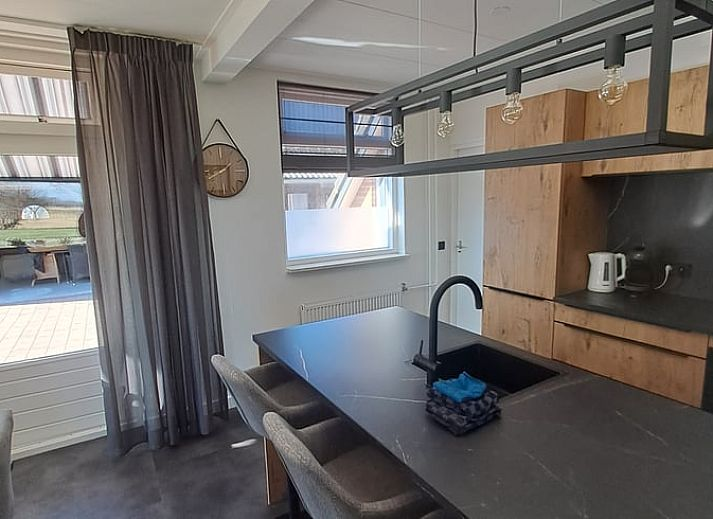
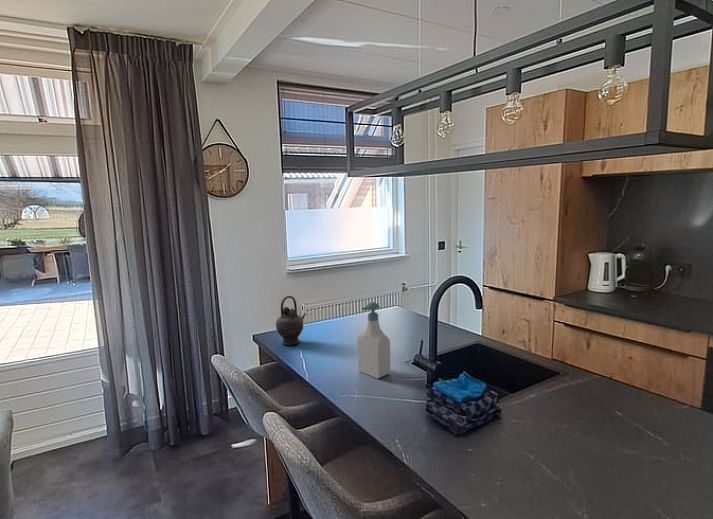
+ soap bottle [357,301,391,379]
+ teapot [275,295,308,346]
